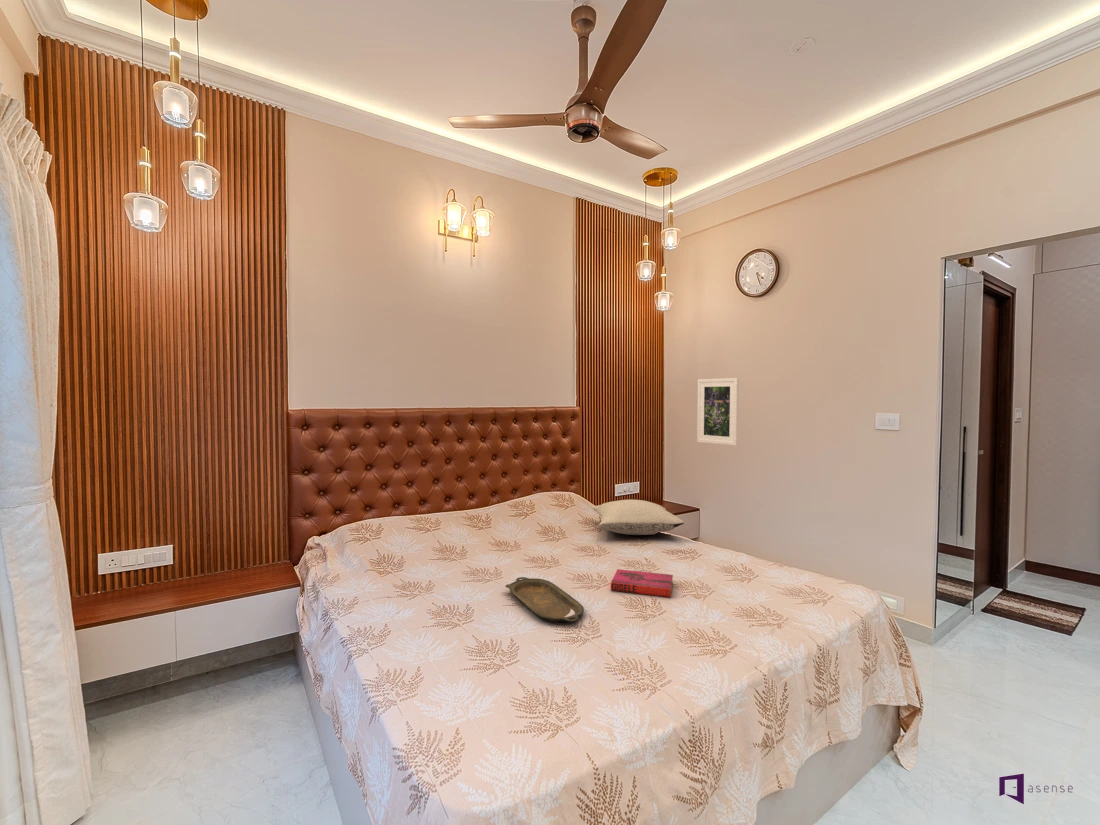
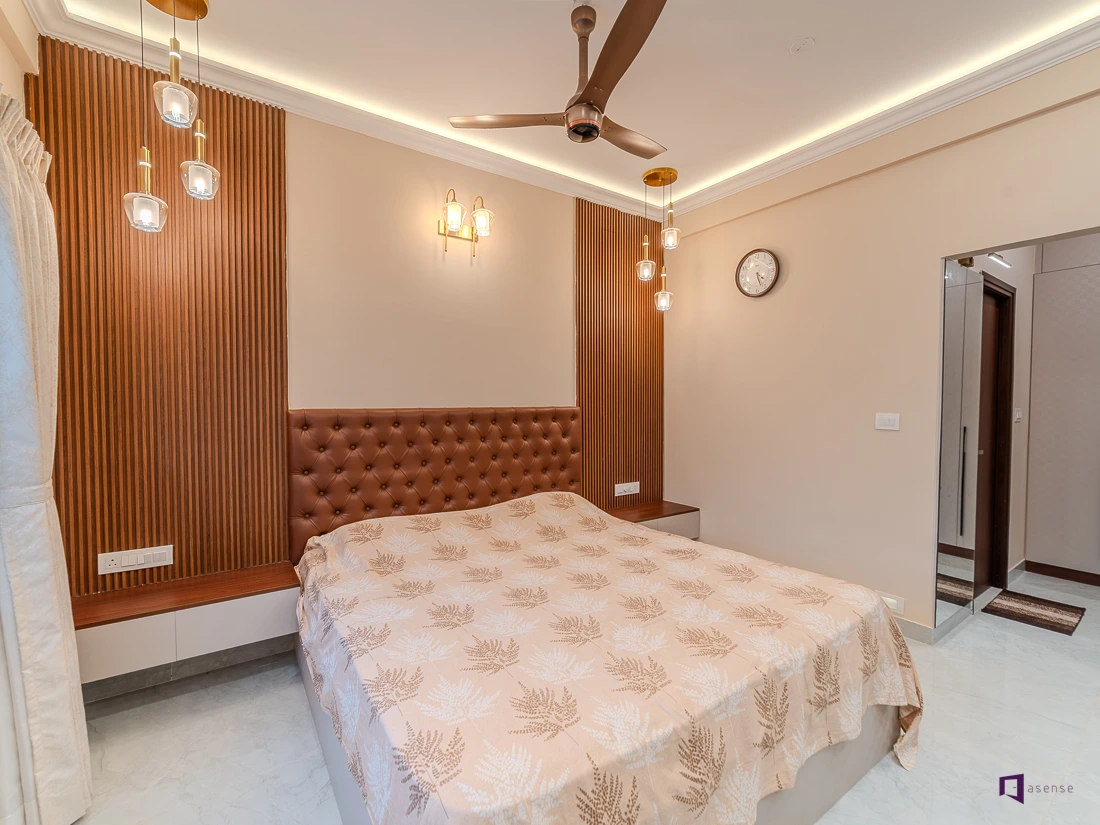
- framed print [696,377,740,446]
- serving tray [505,576,585,623]
- pillow [592,499,685,536]
- hardback book [610,568,674,598]
